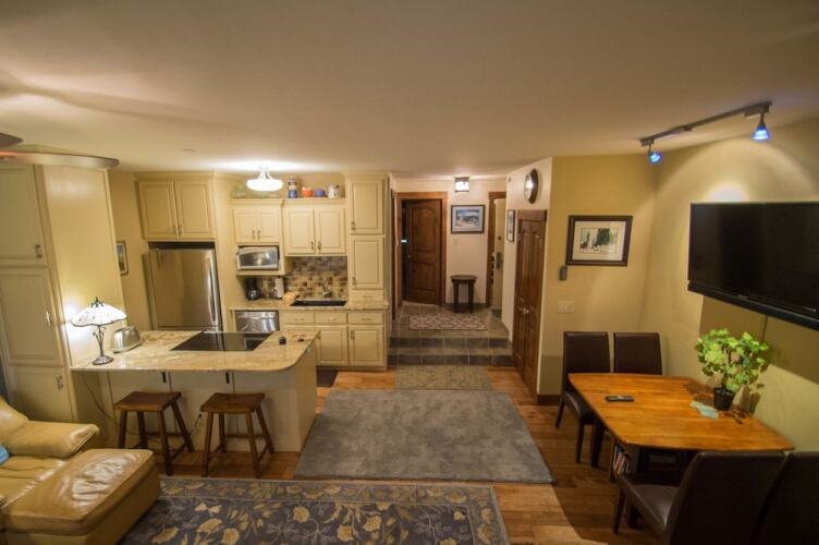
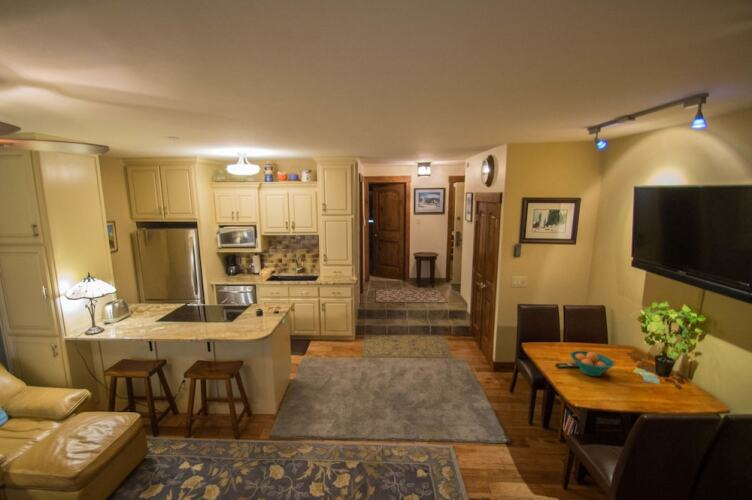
+ fruit bowl [569,350,615,377]
